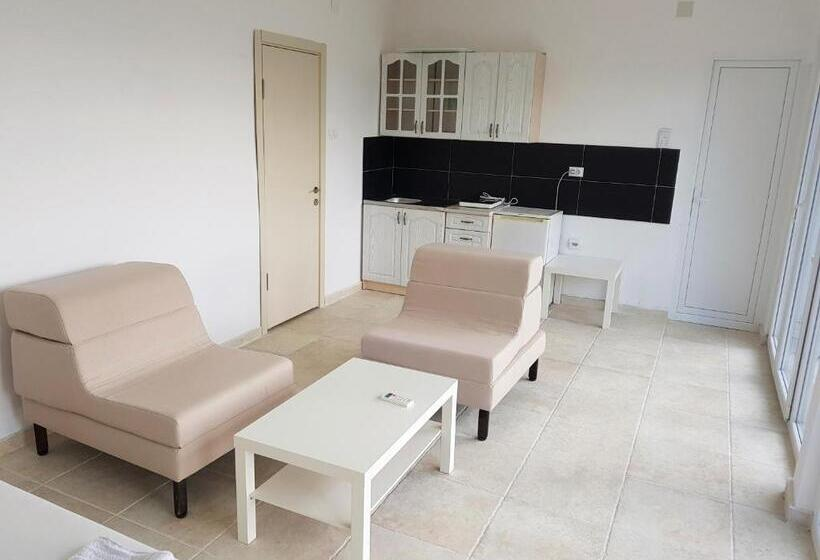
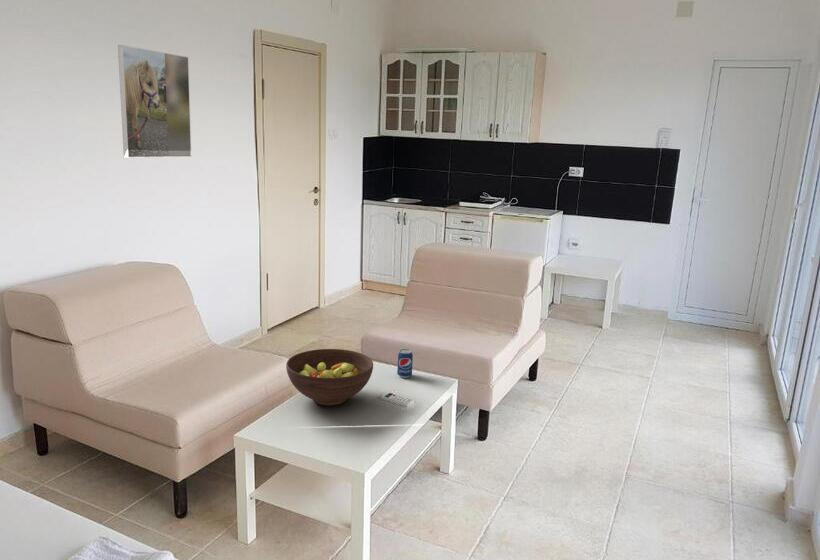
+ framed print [117,44,192,159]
+ beverage can [396,348,414,379]
+ fruit bowl [285,348,374,407]
